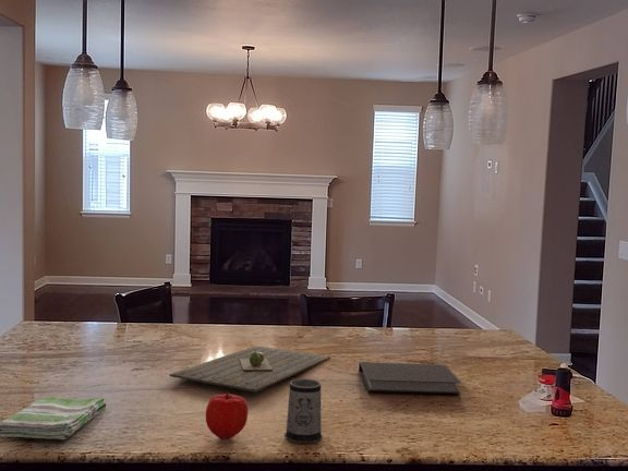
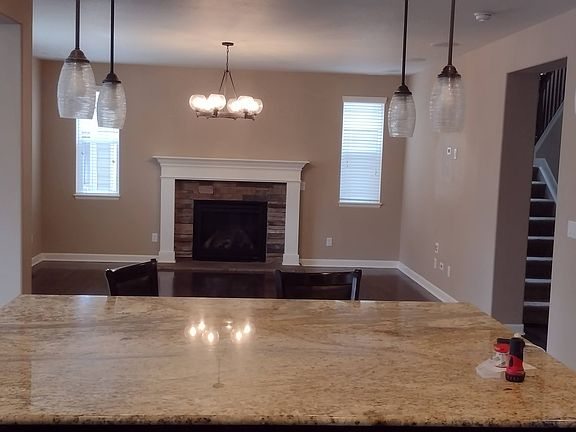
- cutting board [168,346,331,392]
- mug [283,378,324,444]
- notebook [358,361,462,395]
- fruit [205,390,249,440]
- dish towel [0,396,107,440]
